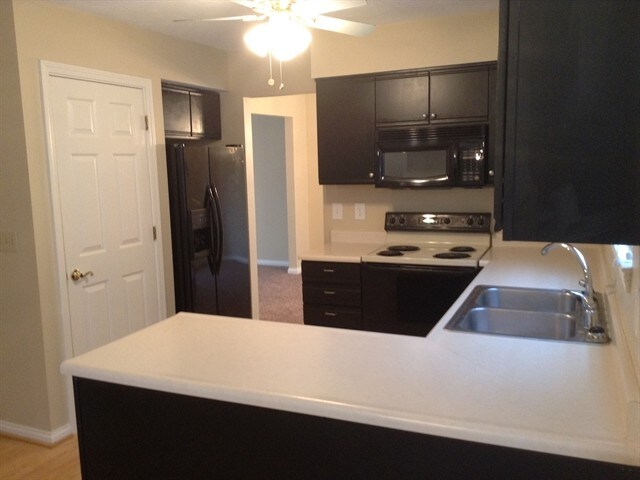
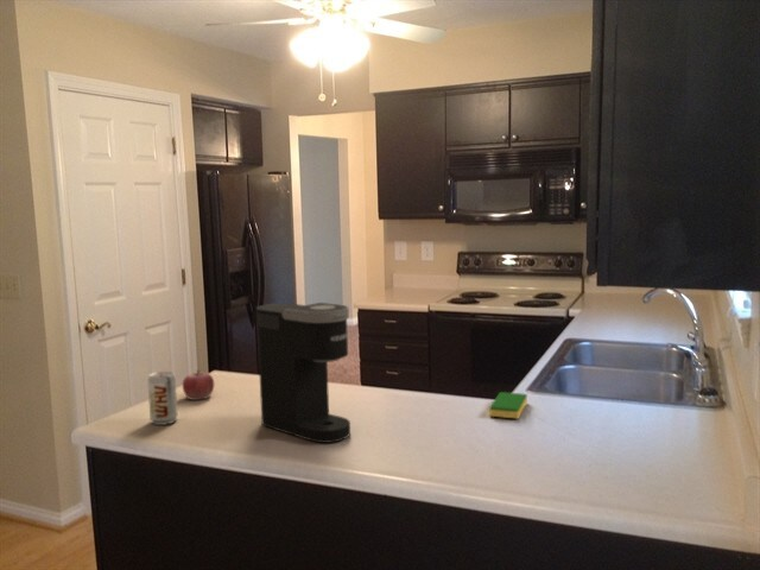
+ fruit [182,368,215,401]
+ beverage can [146,370,179,426]
+ coffee maker [255,302,352,444]
+ dish sponge [488,391,528,419]
